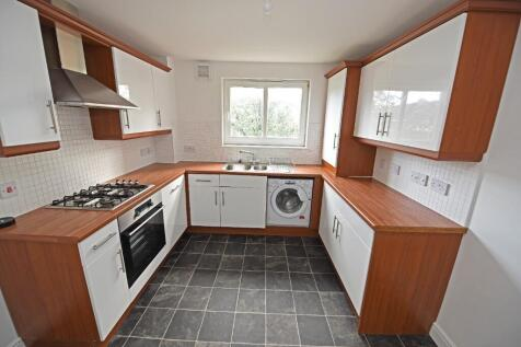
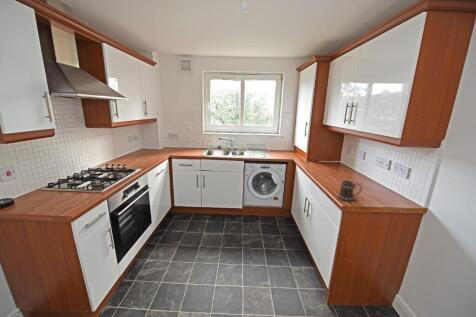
+ mug [337,179,363,202]
